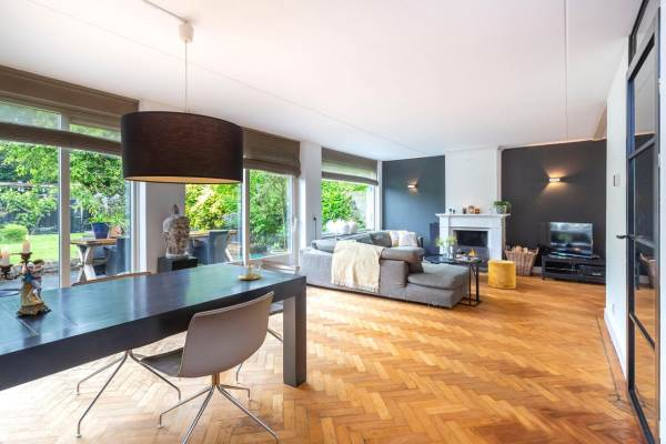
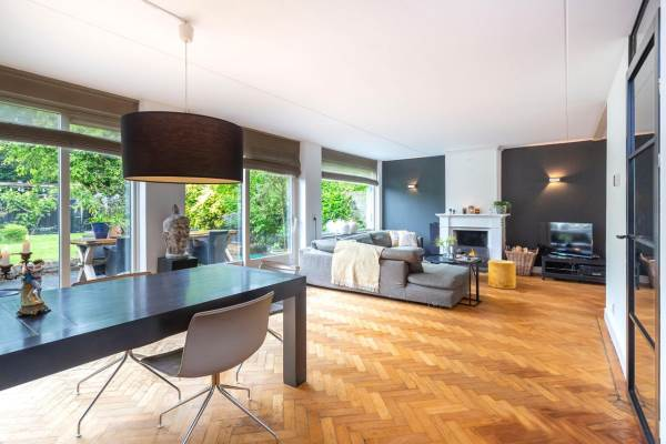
- candle holder [236,254,263,281]
